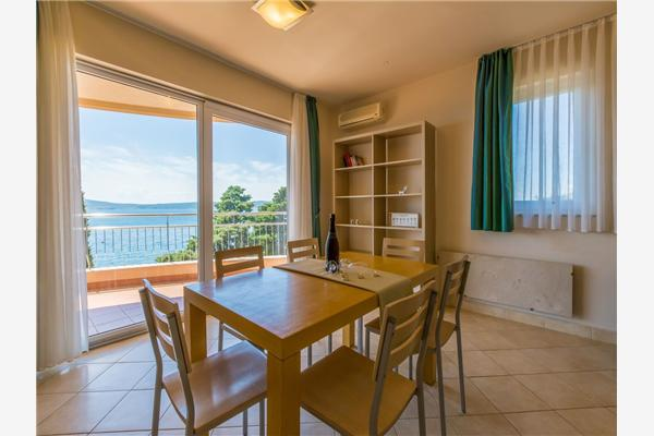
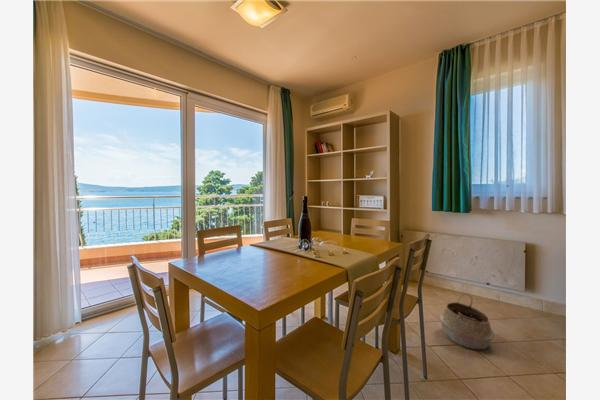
+ woven basket [439,293,495,350]
